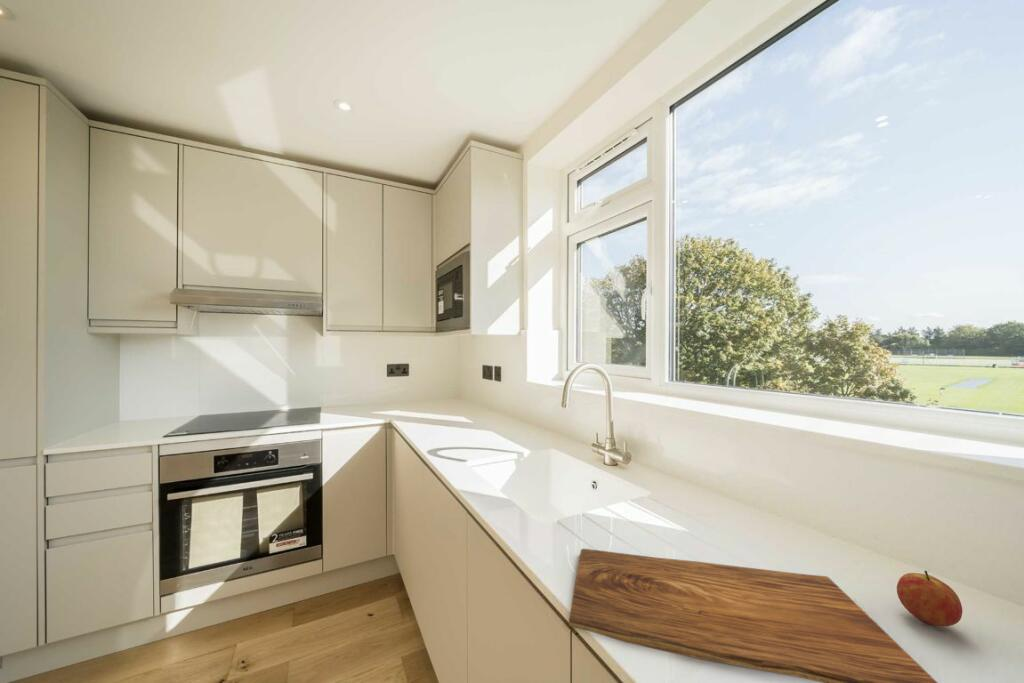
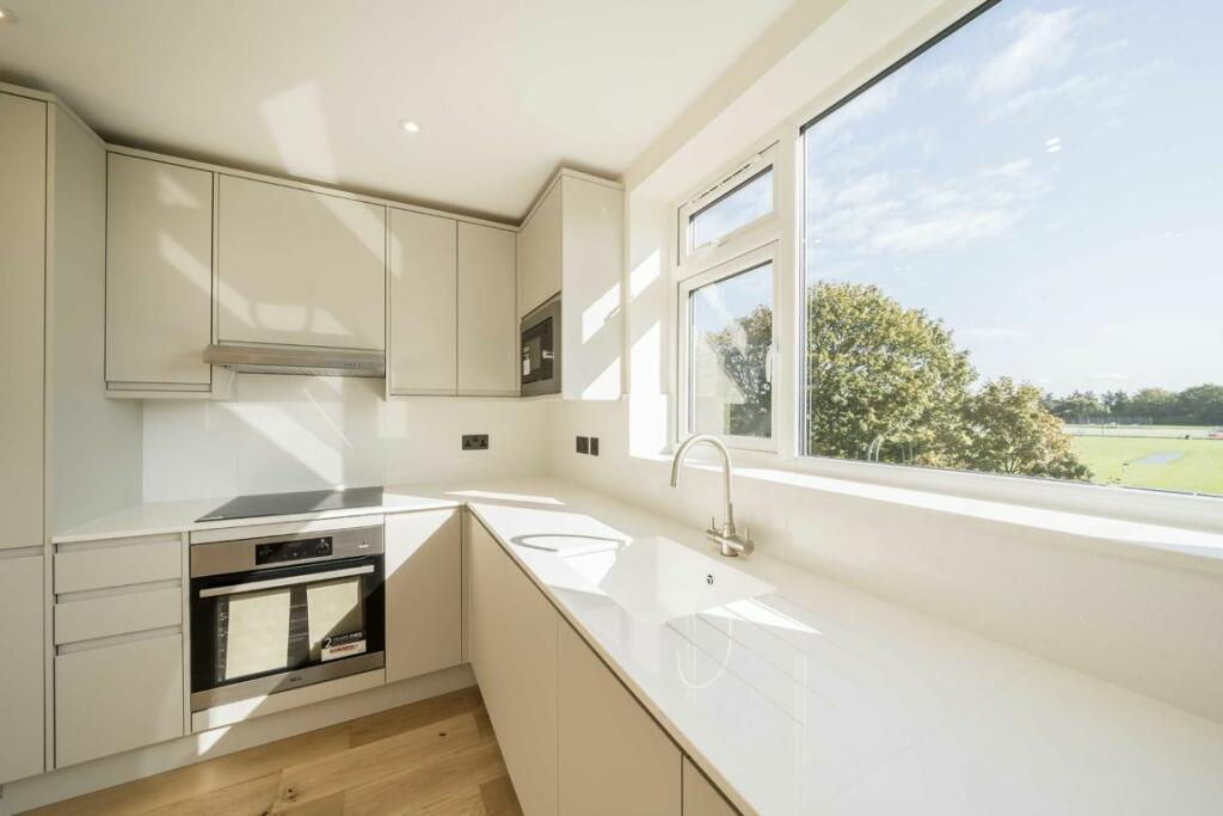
- cutting board [568,548,938,683]
- fruit [896,570,963,627]
